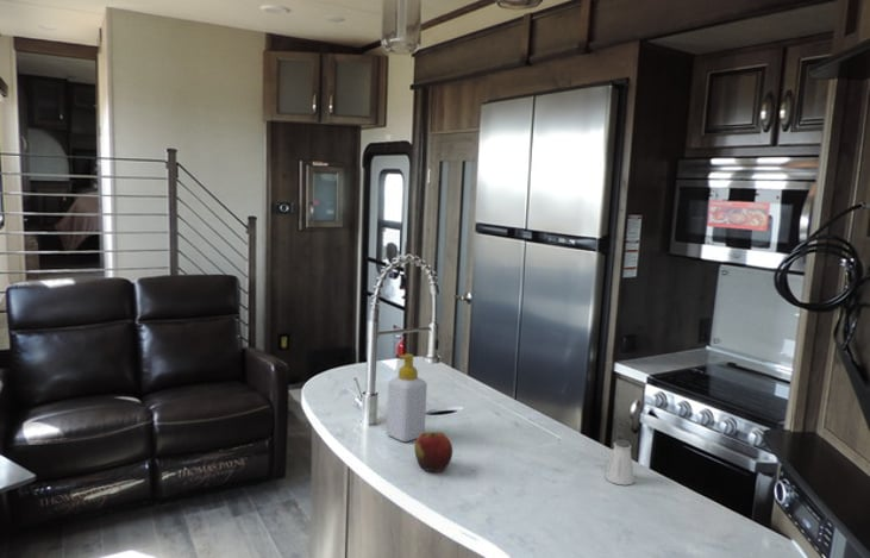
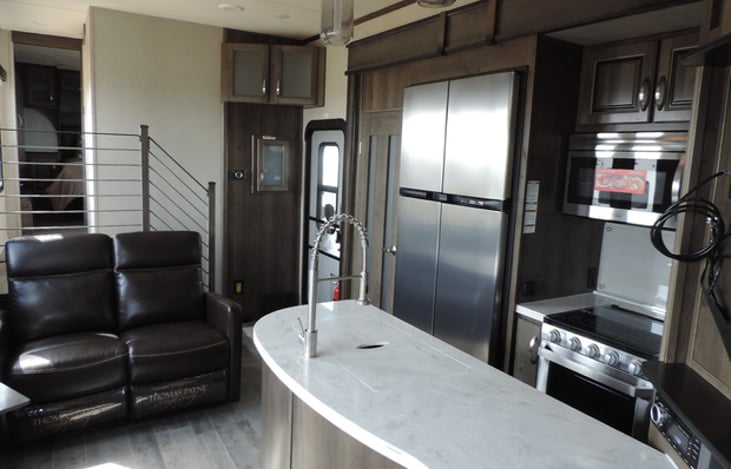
- soap bottle [386,353,428,443]
- saltshaker [605,439,636,487]
- apple [413,431,453,474]
